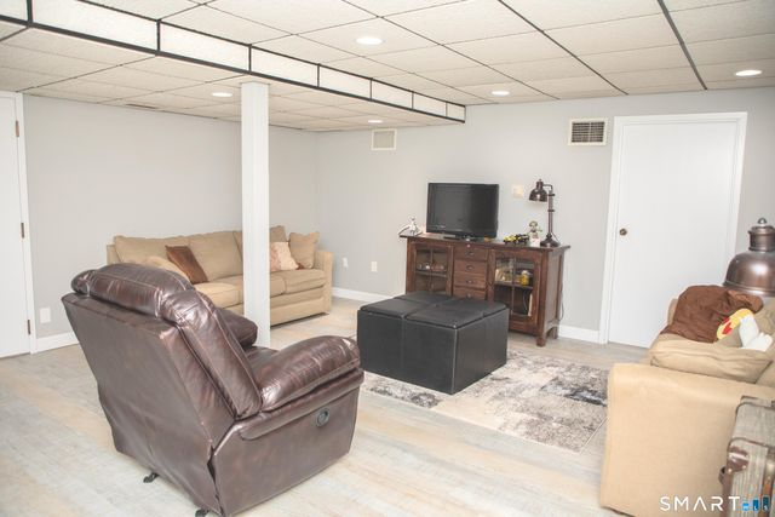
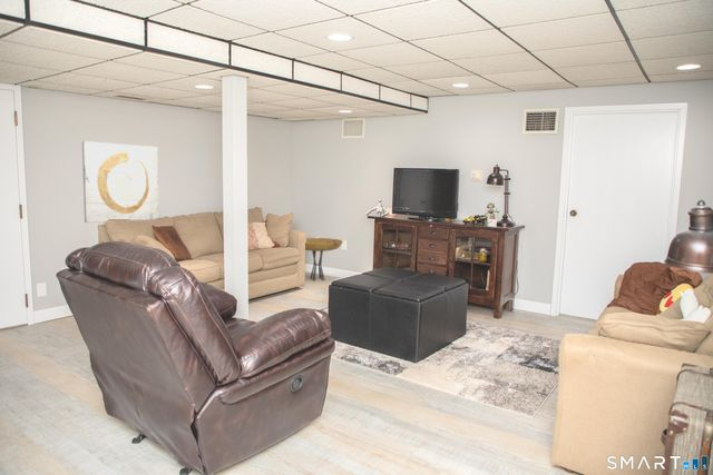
+ side table [304,237,344,281]
+ wall art [81,140,160,224]
